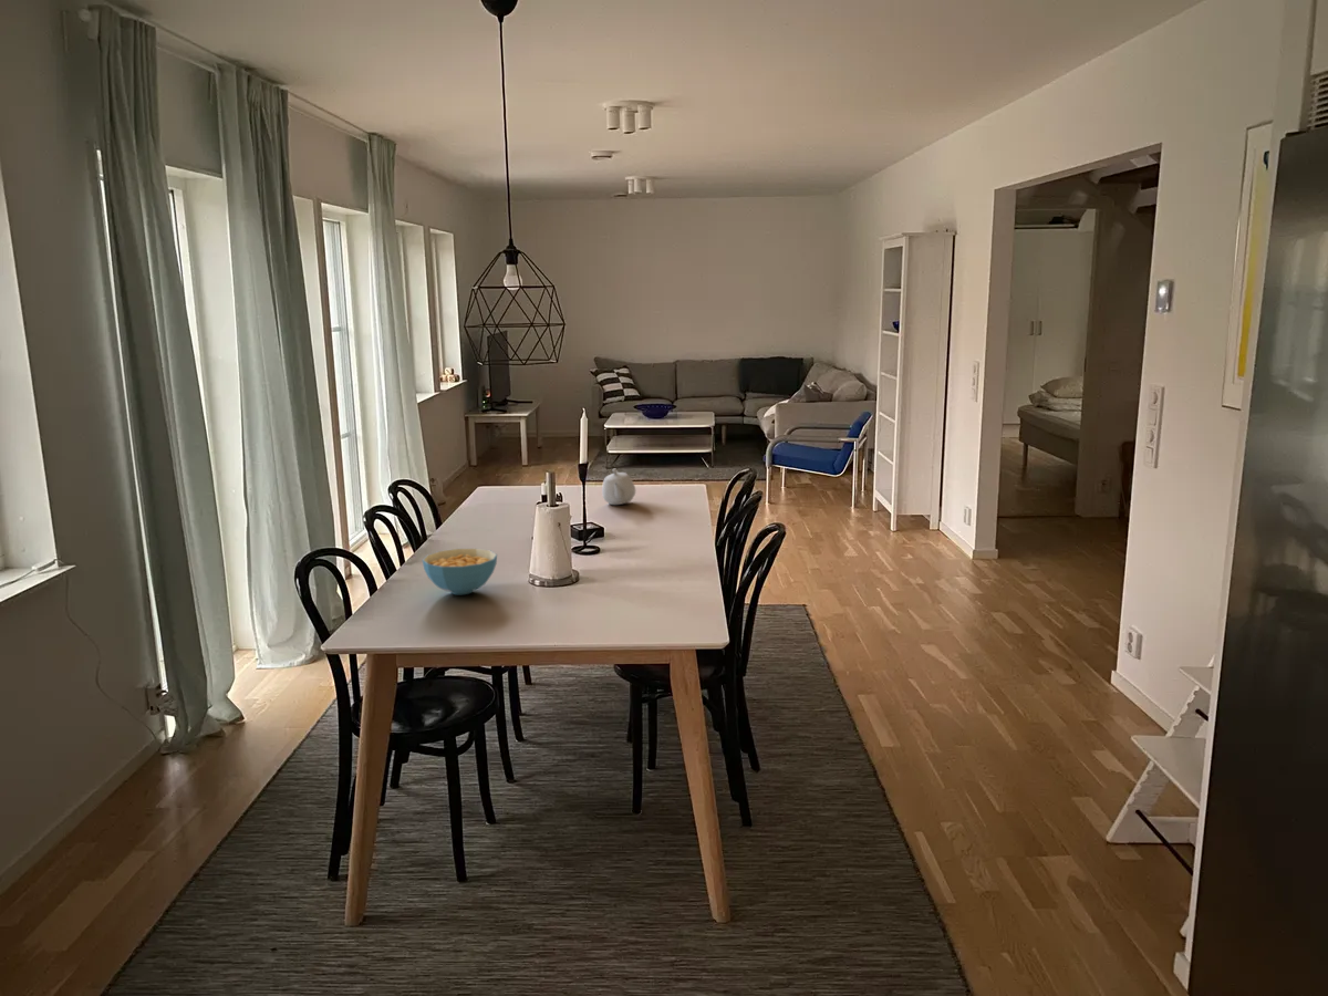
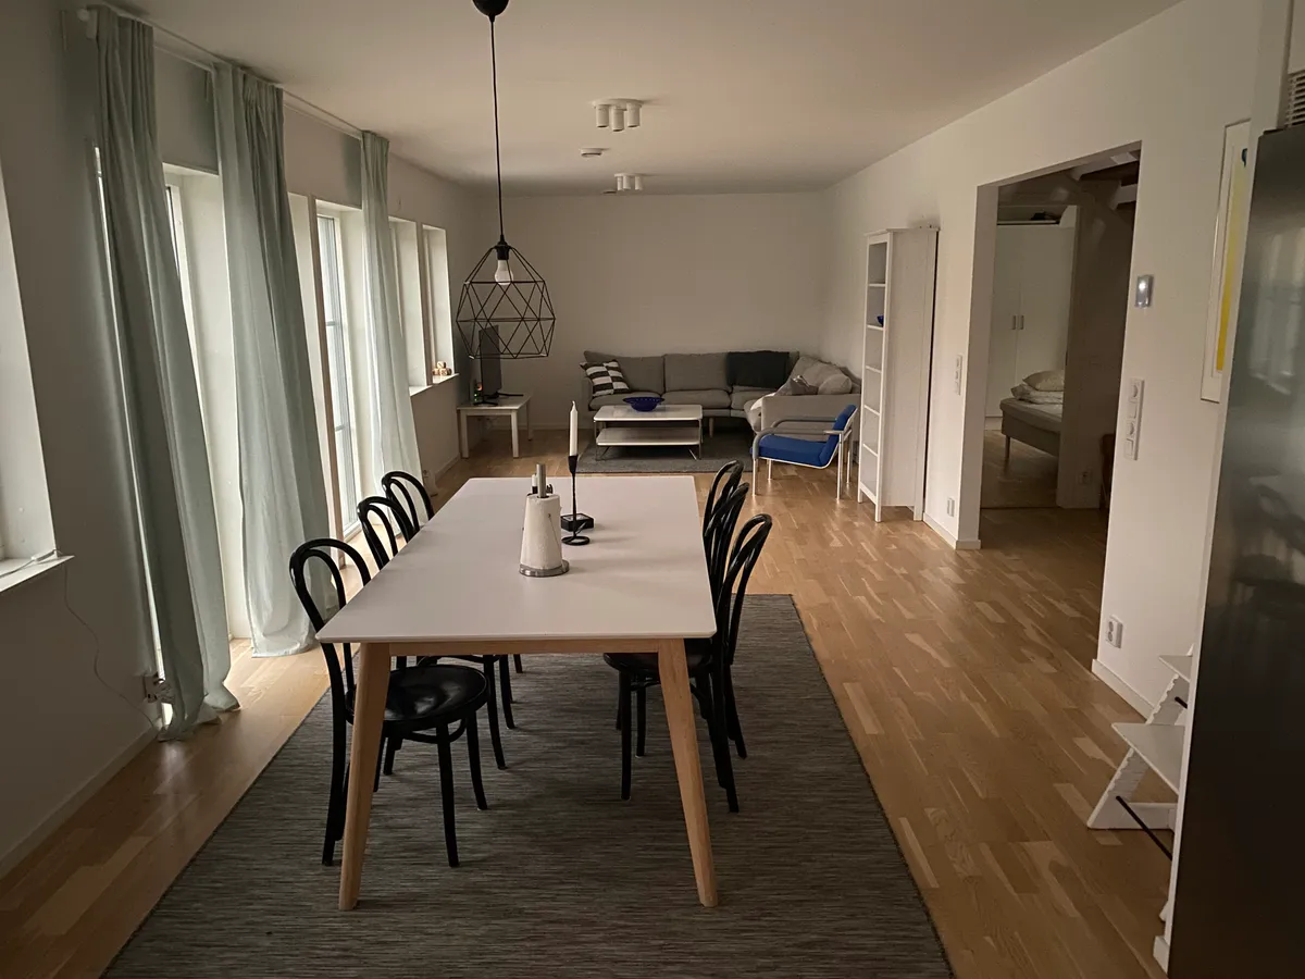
- cereal bowl [422,548,498,595]
- teapot [601,468,636,506]
